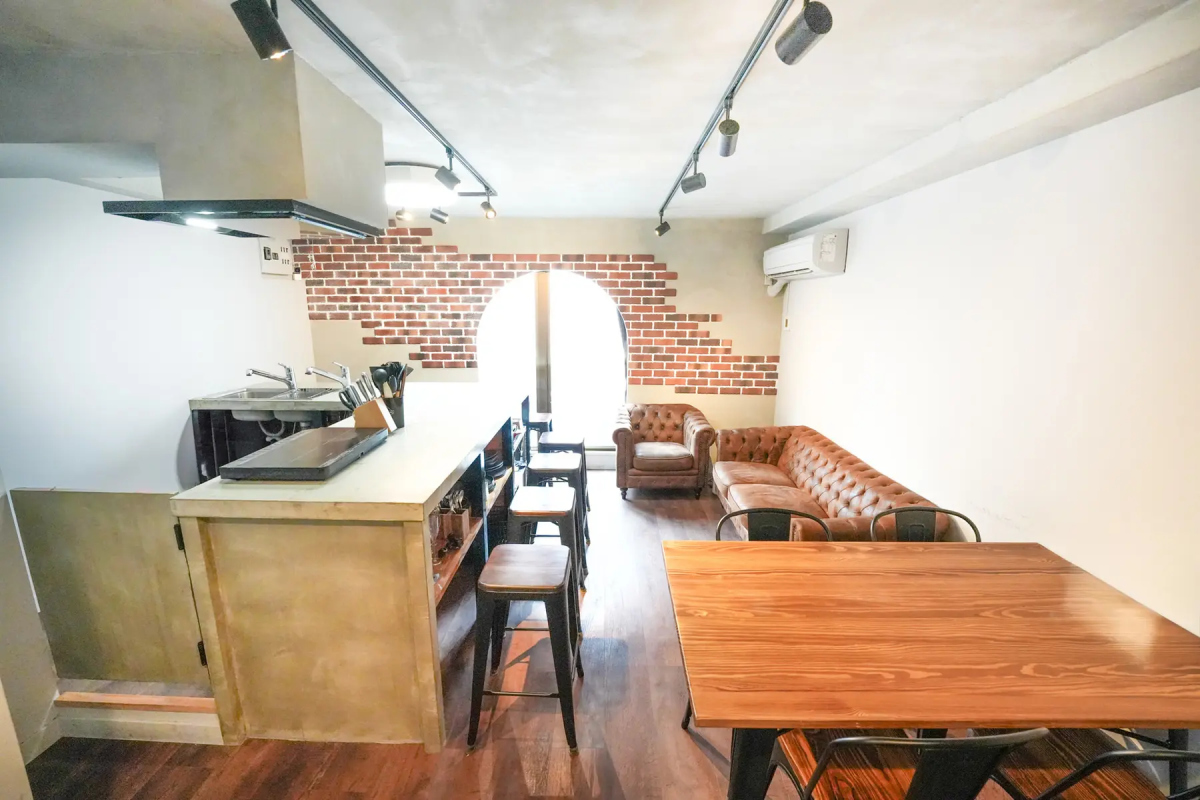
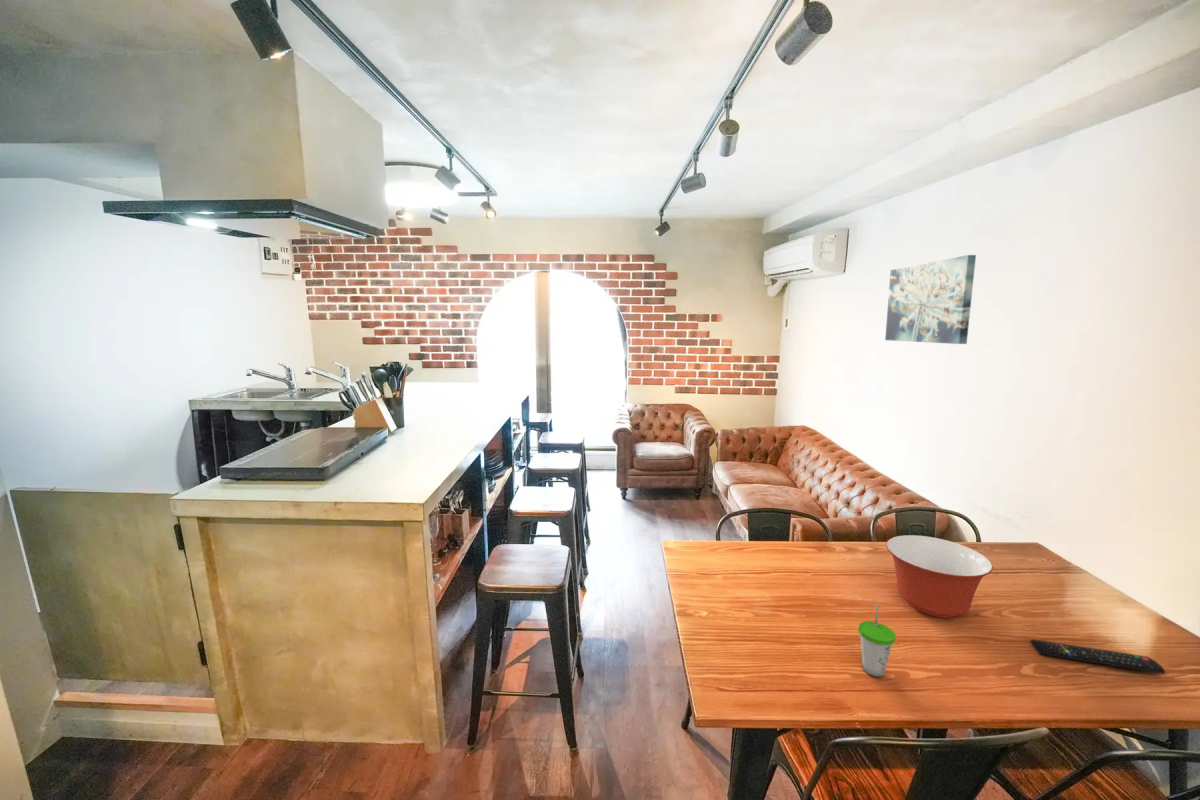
+ cup [857,603,897,678]
+ remote control [1030,638,1166,675]
+ wall art [884,254,977,345]
+ mixing bowl [885,534,994,619]
